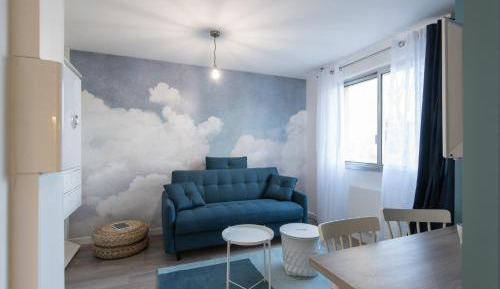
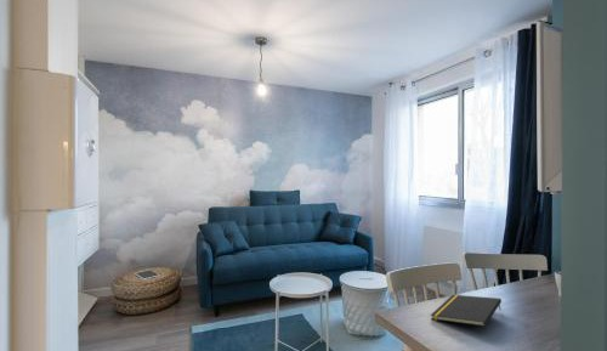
+ notepad [430,294,503,328]
